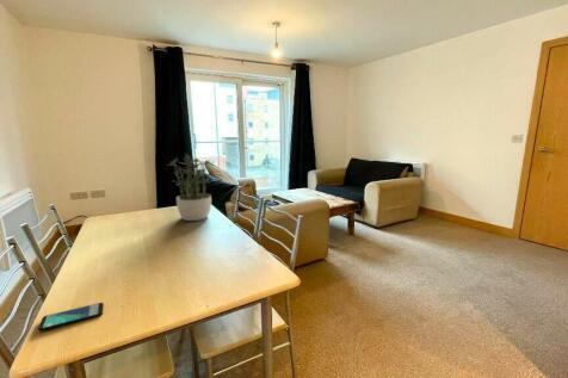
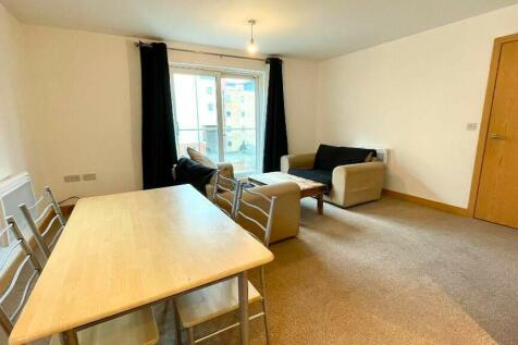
- potted plant [167,153,212,222]
- smartphone [37,302,104,331]
